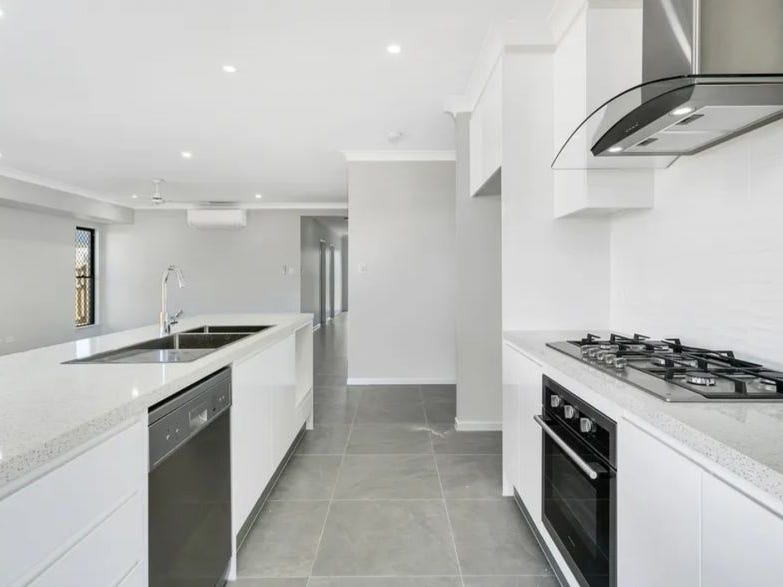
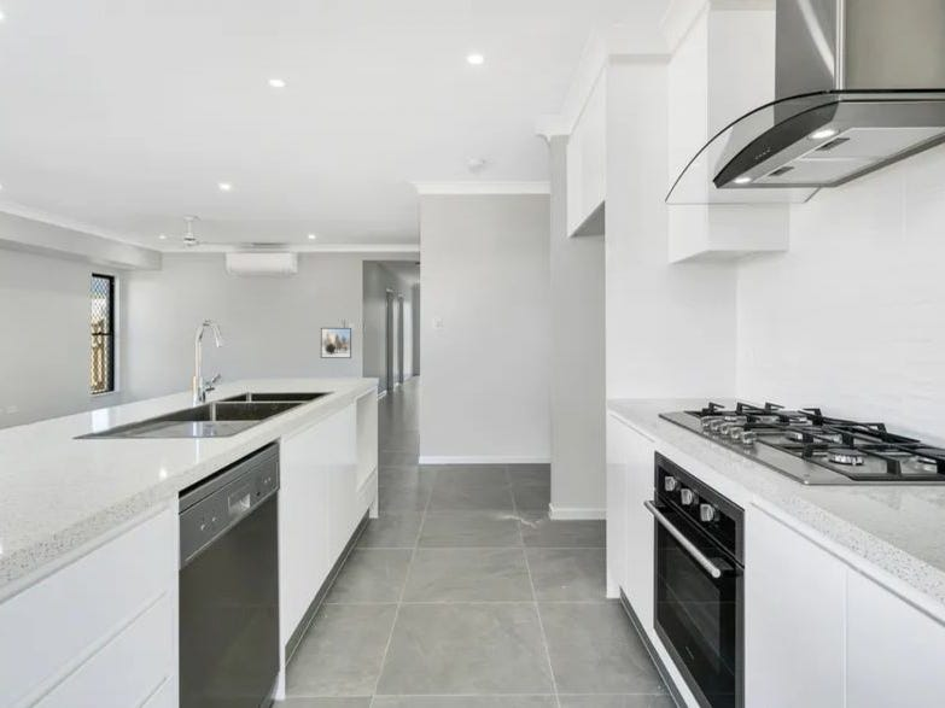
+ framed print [320,327,352,359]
